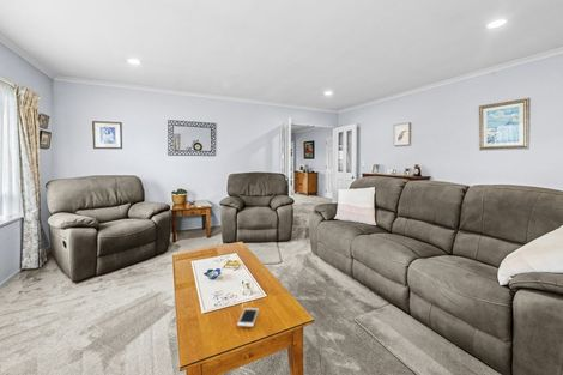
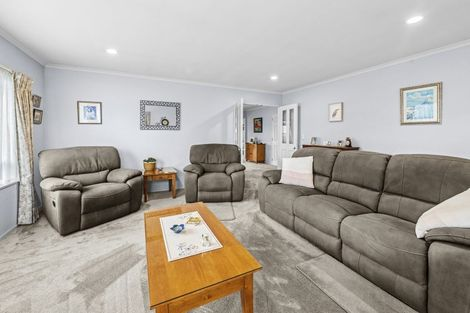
- cell phone [236,307,260,328]
